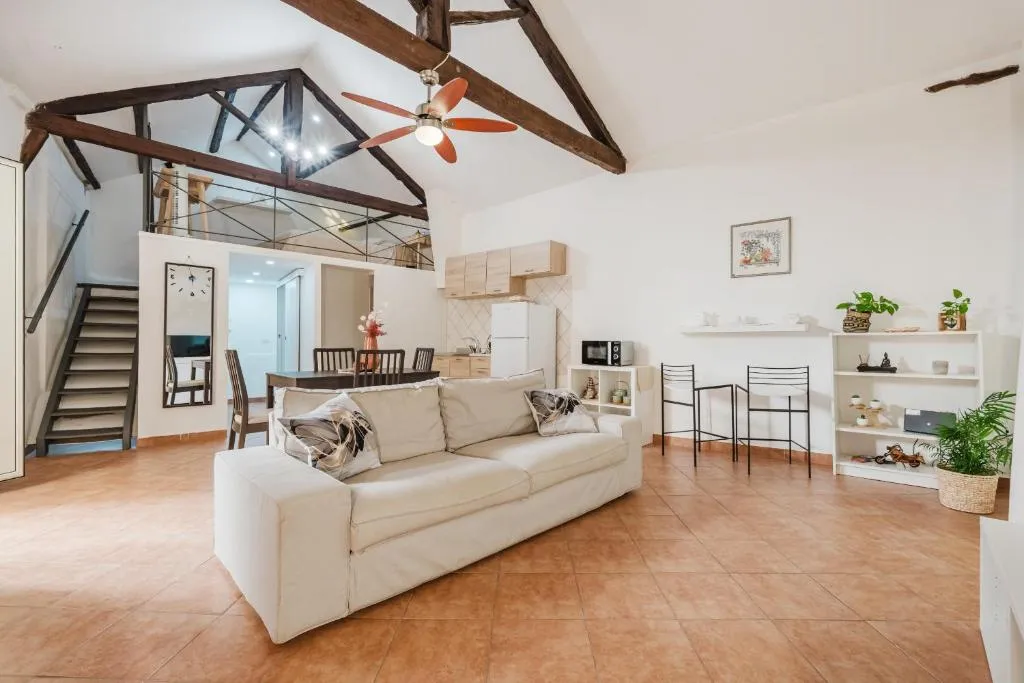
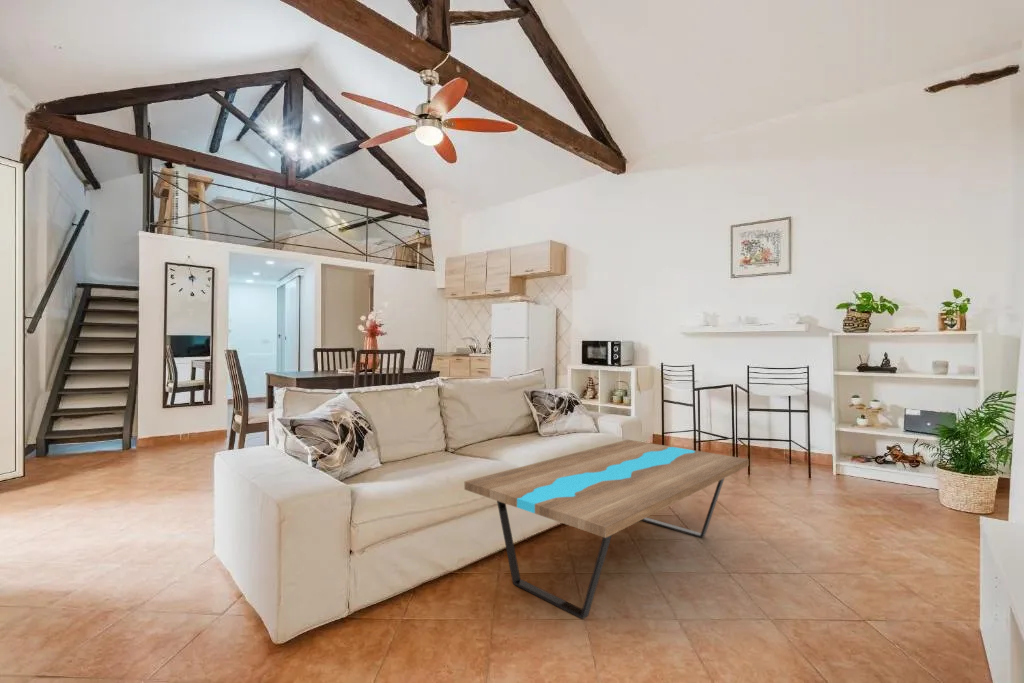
+ coffee table [463,439,750,620]
